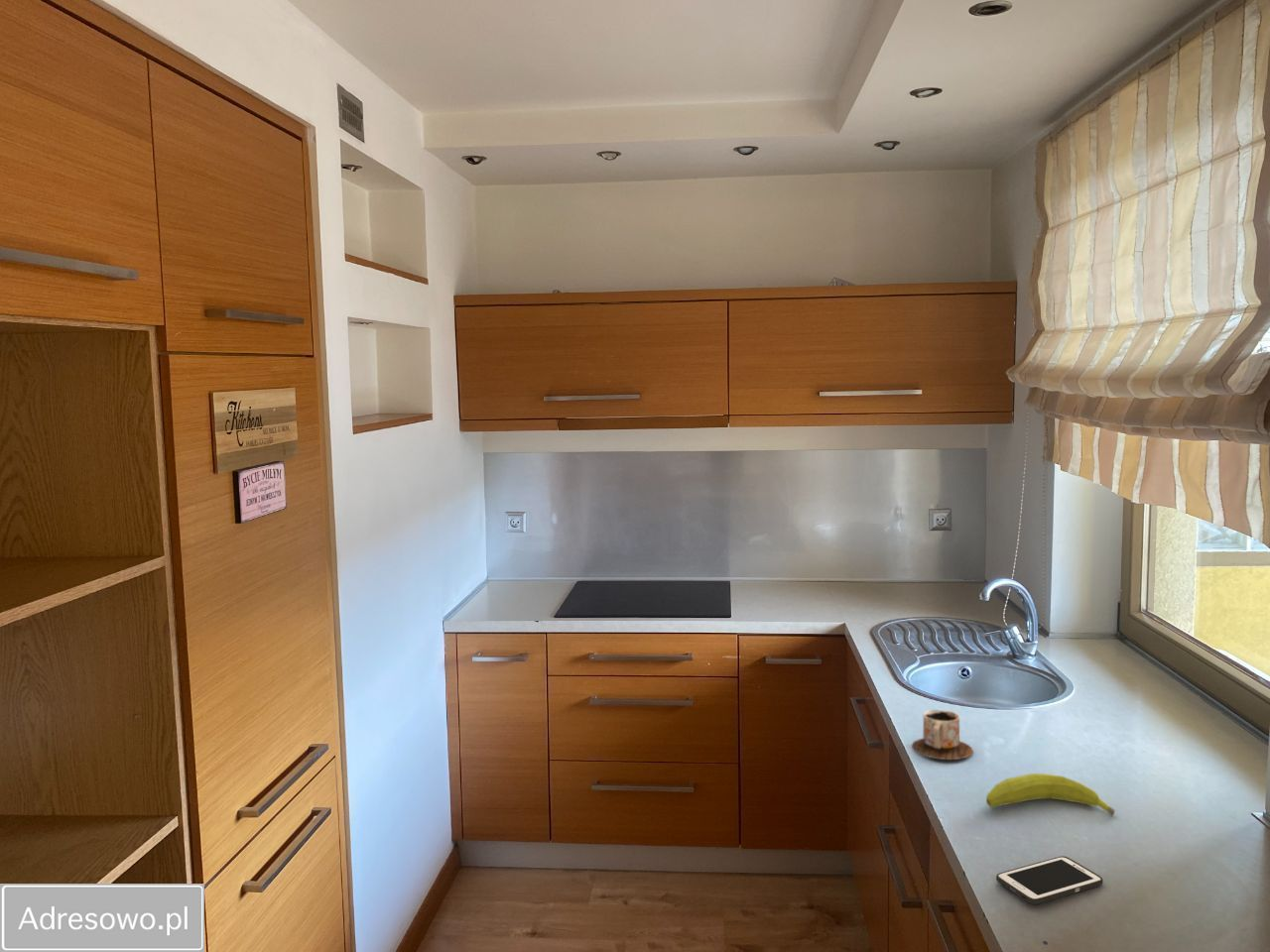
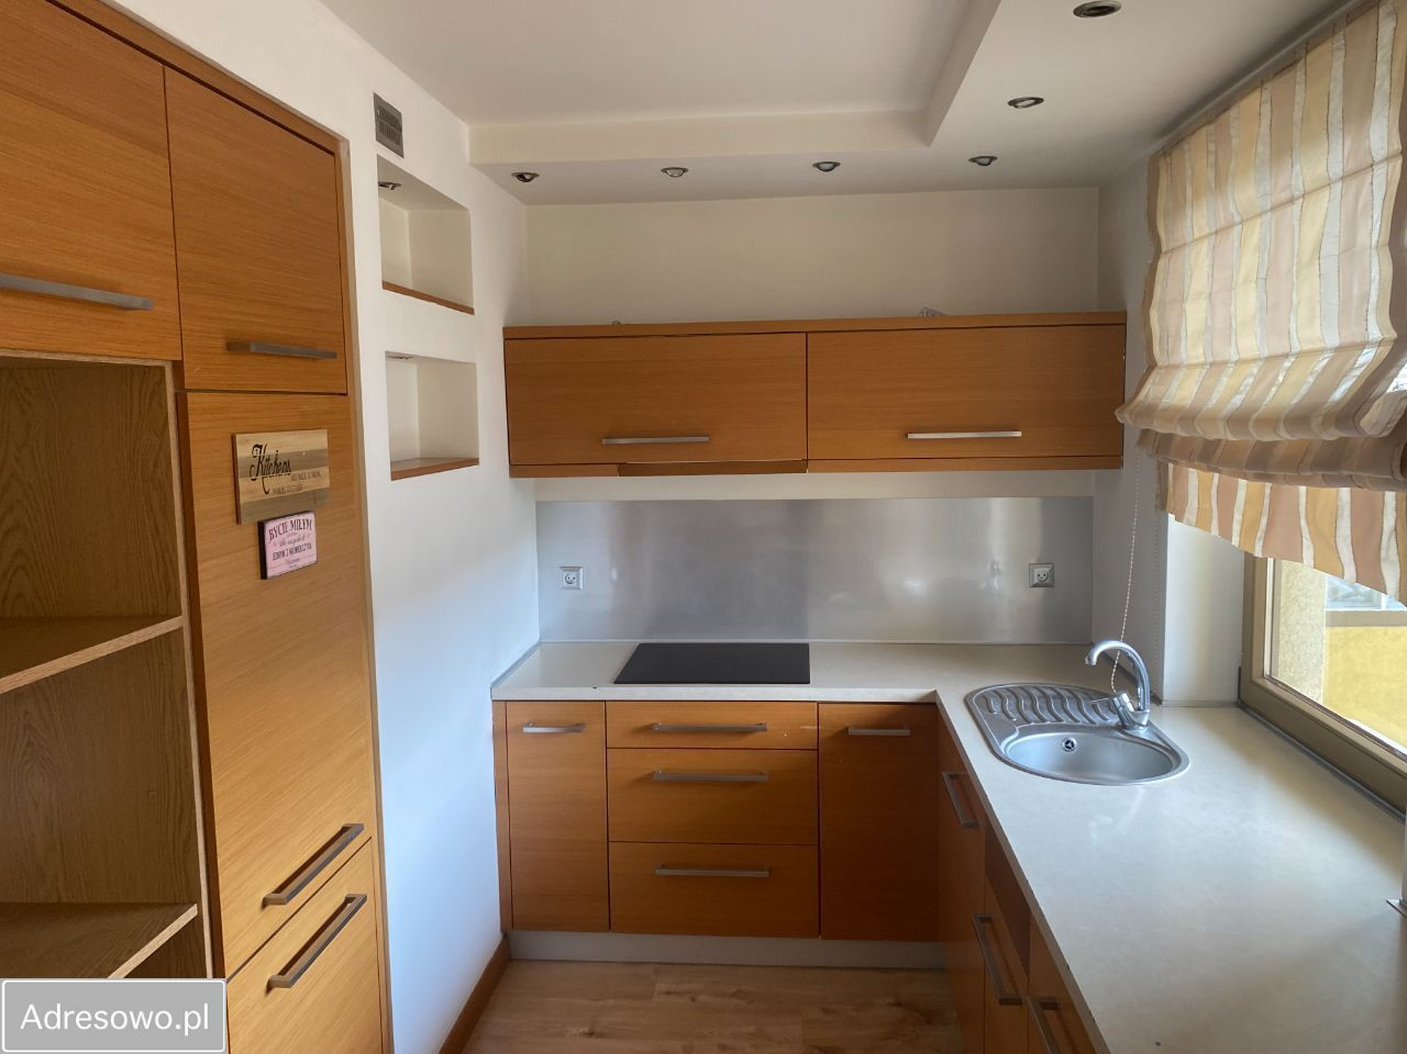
- cell phone [995,855,1103,905]
- fruit [985,773,1116,817]
- mug [911,708,974,761]
